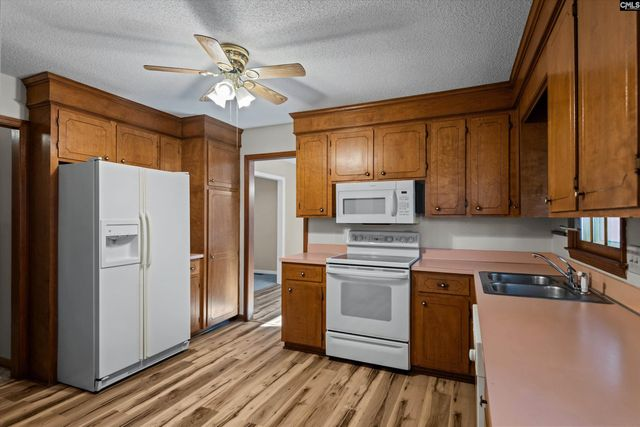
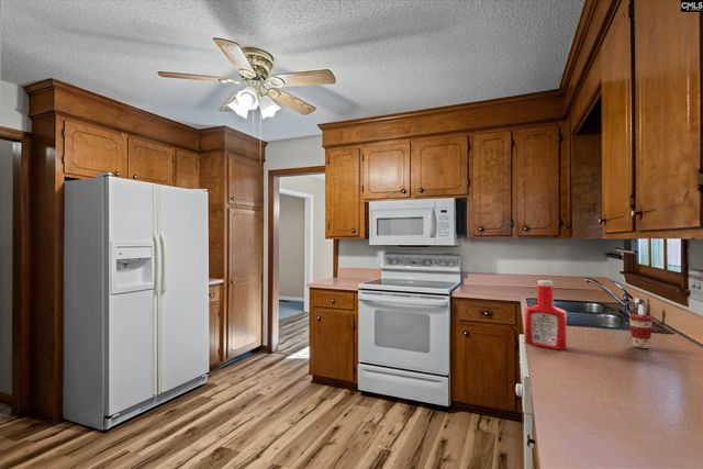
+ coffee cup [628,313,655,349]
+ soap bottle [524,279,568,350]
